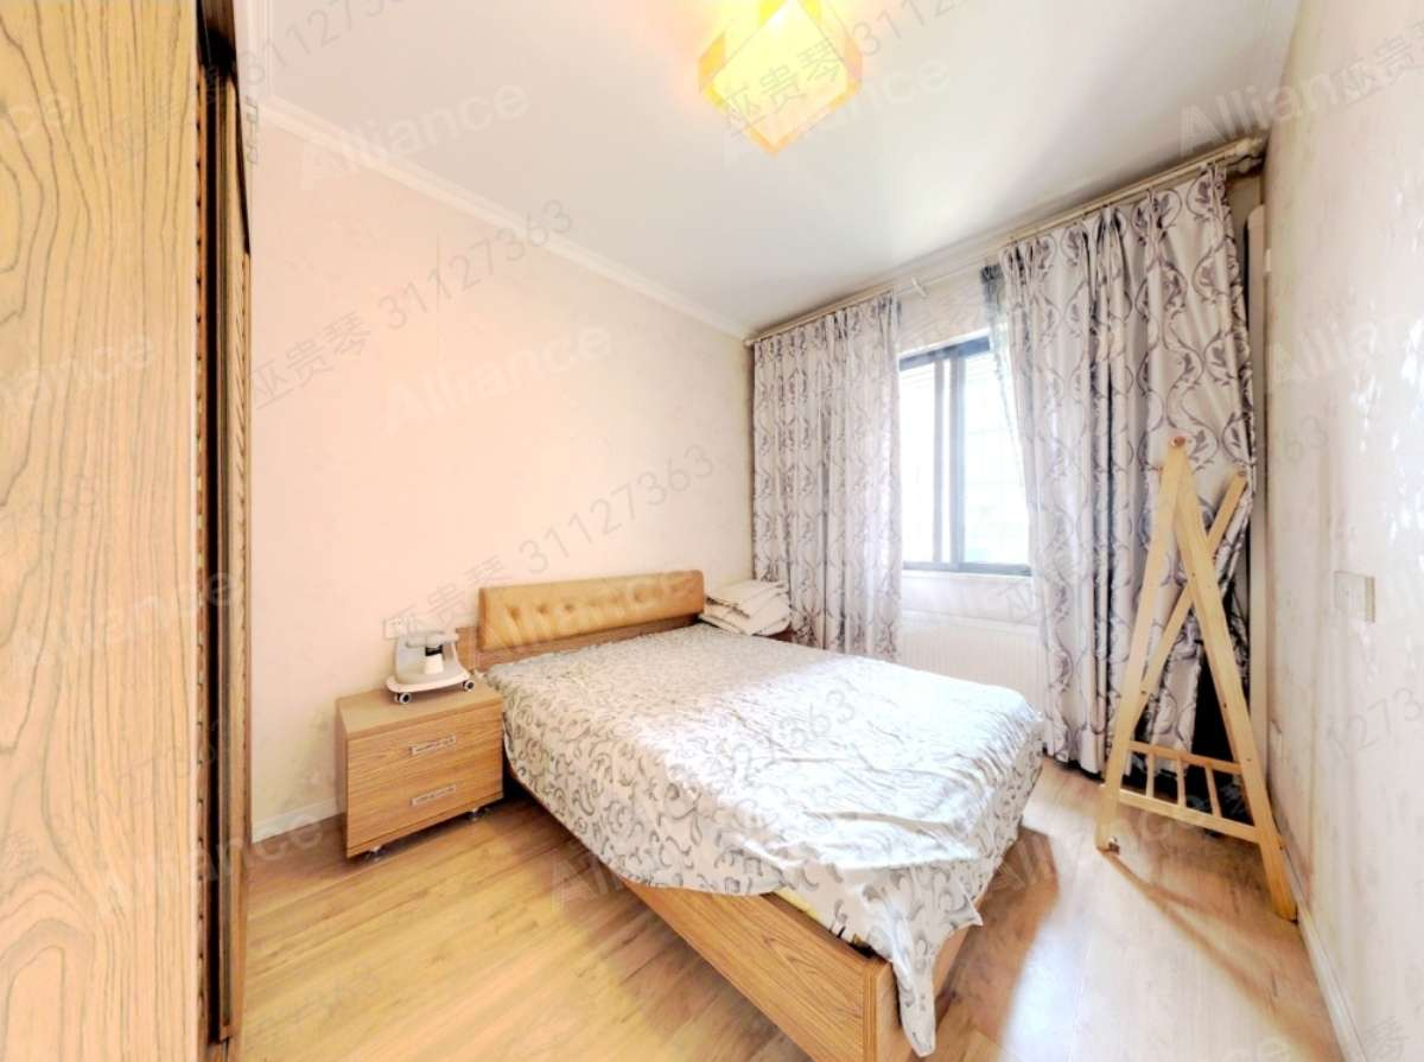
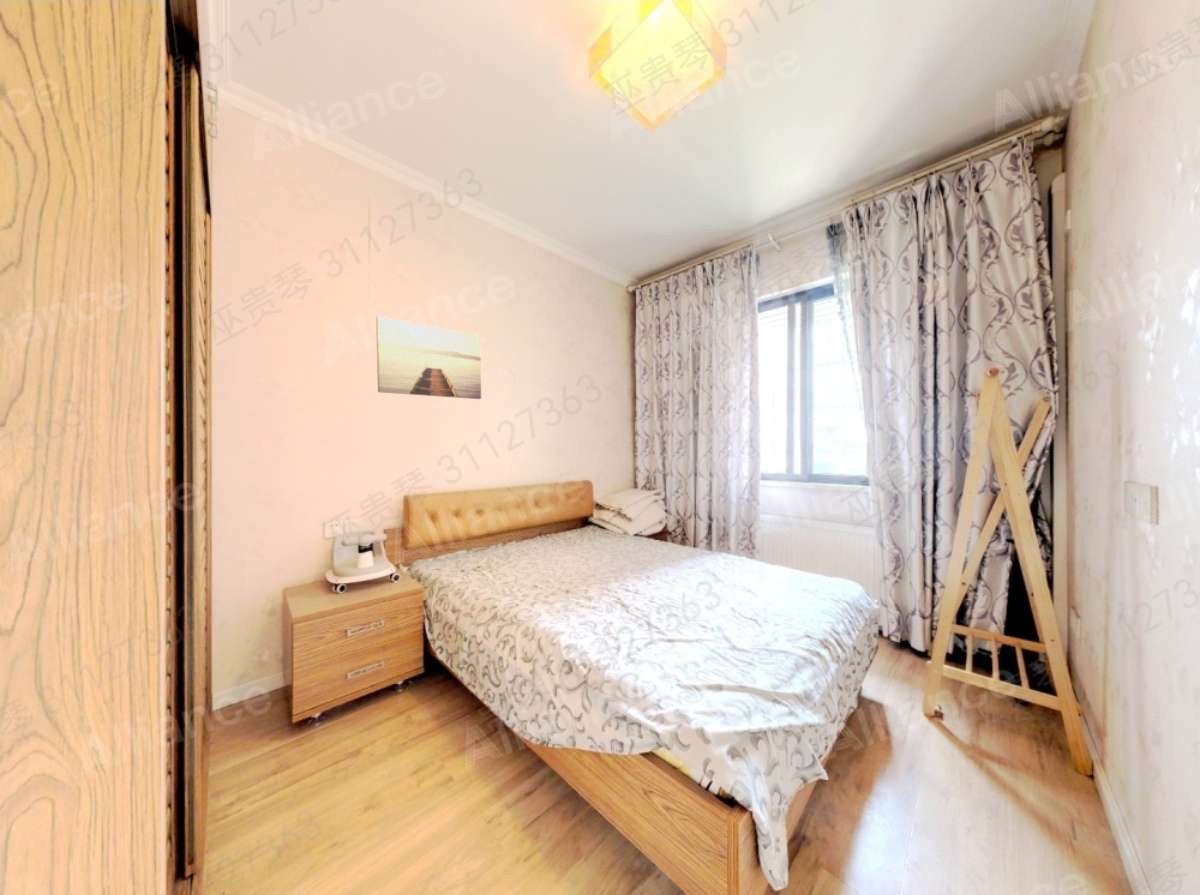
+ wall art [375,315,482,400]
